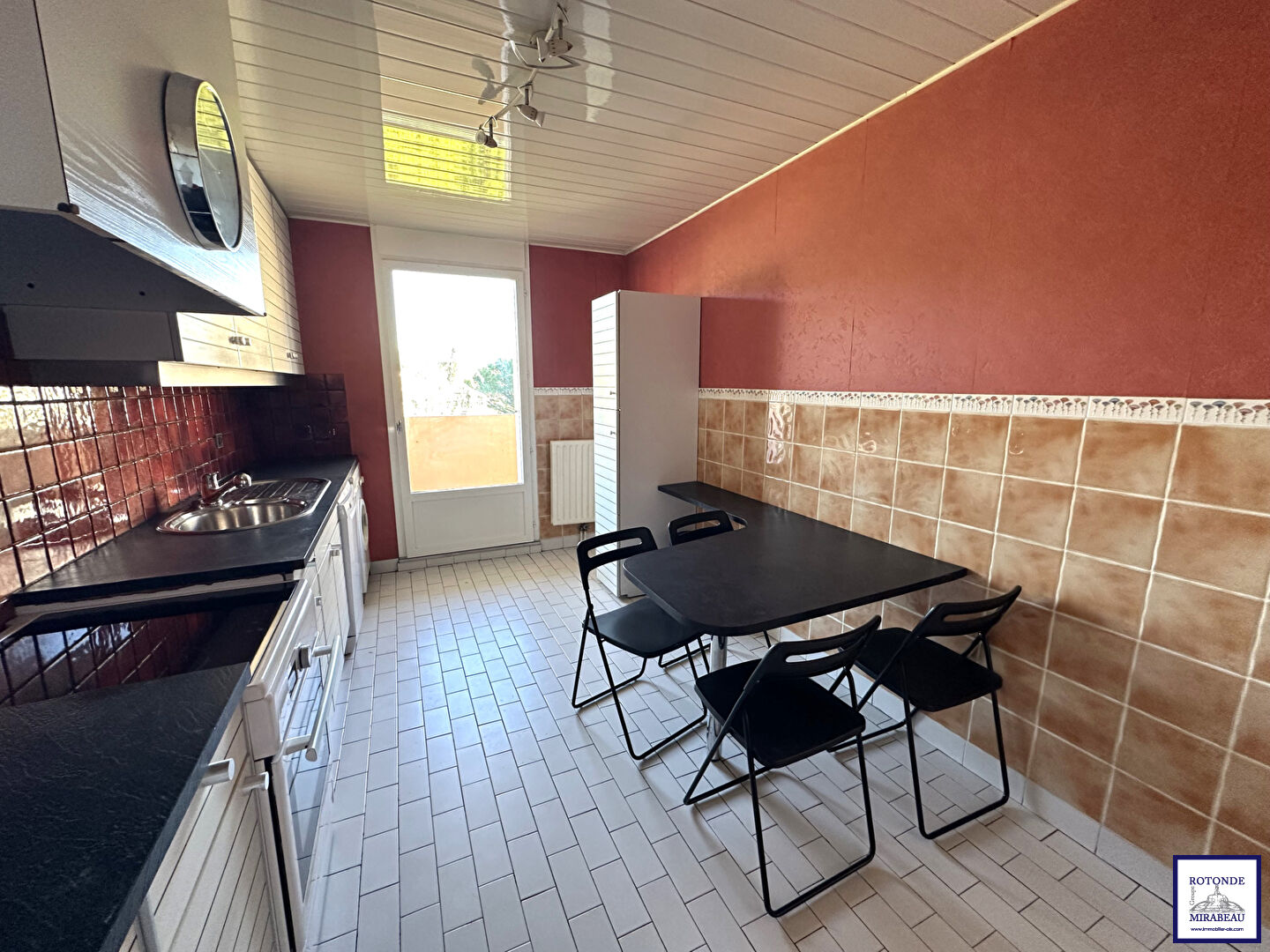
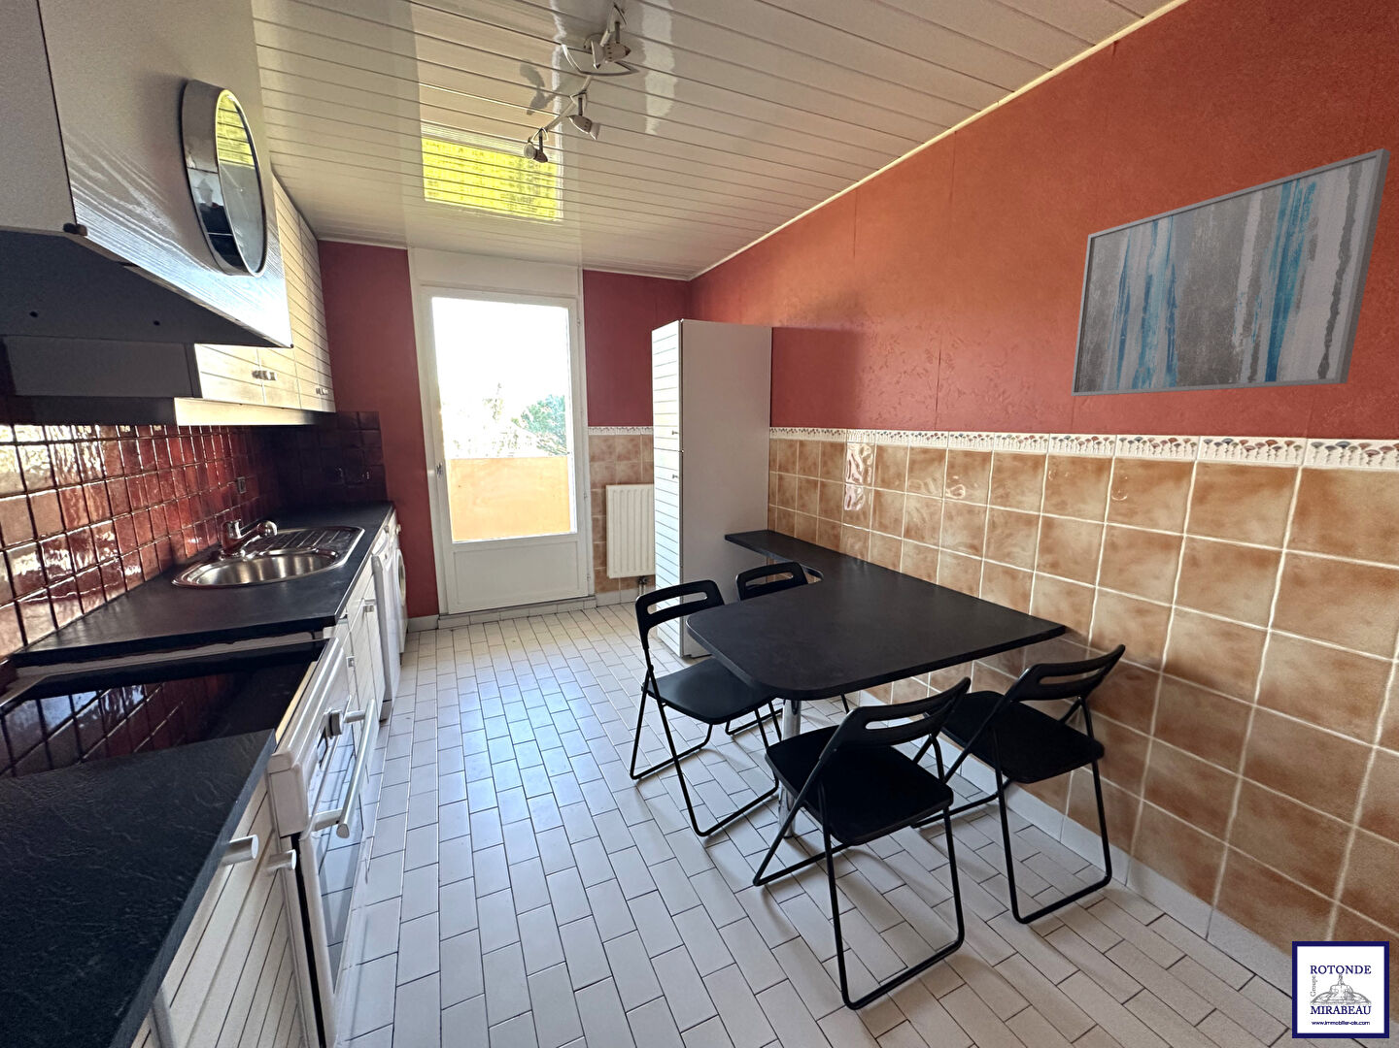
+ wall art [1070,148,1391,397]
